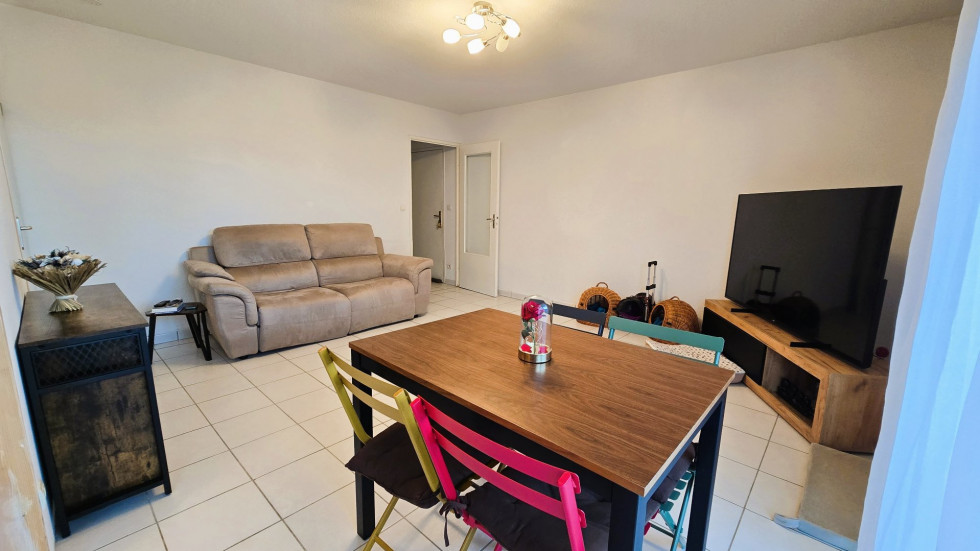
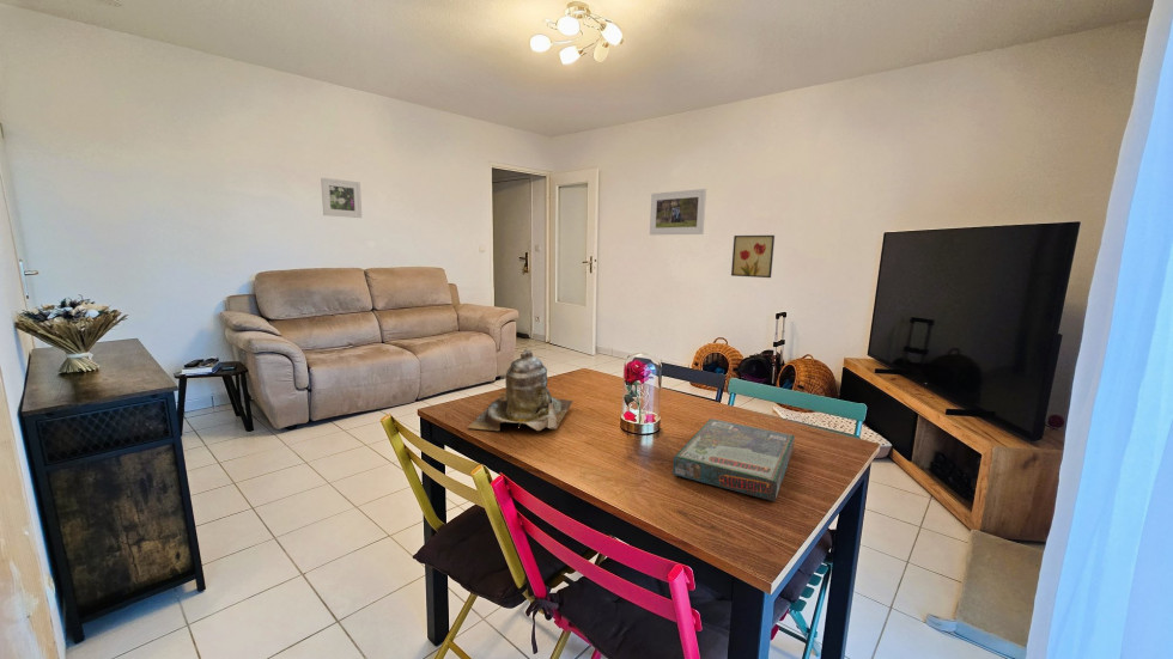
+ wall art [730,234,776,279]
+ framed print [320,177,363,219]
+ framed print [649,188,707,236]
+ teapot [466,348,575,432]
+ board game [671,417,796,502]
